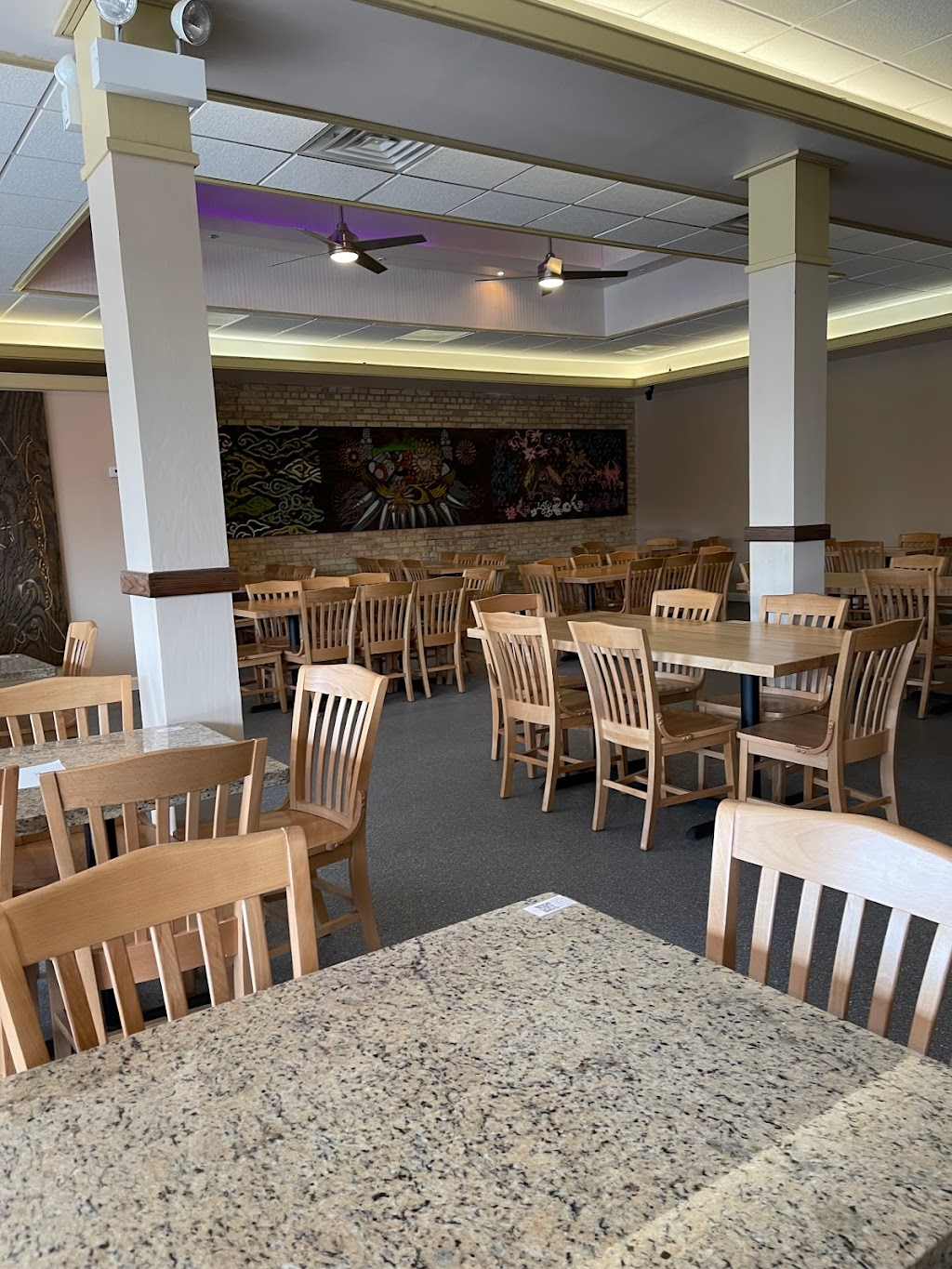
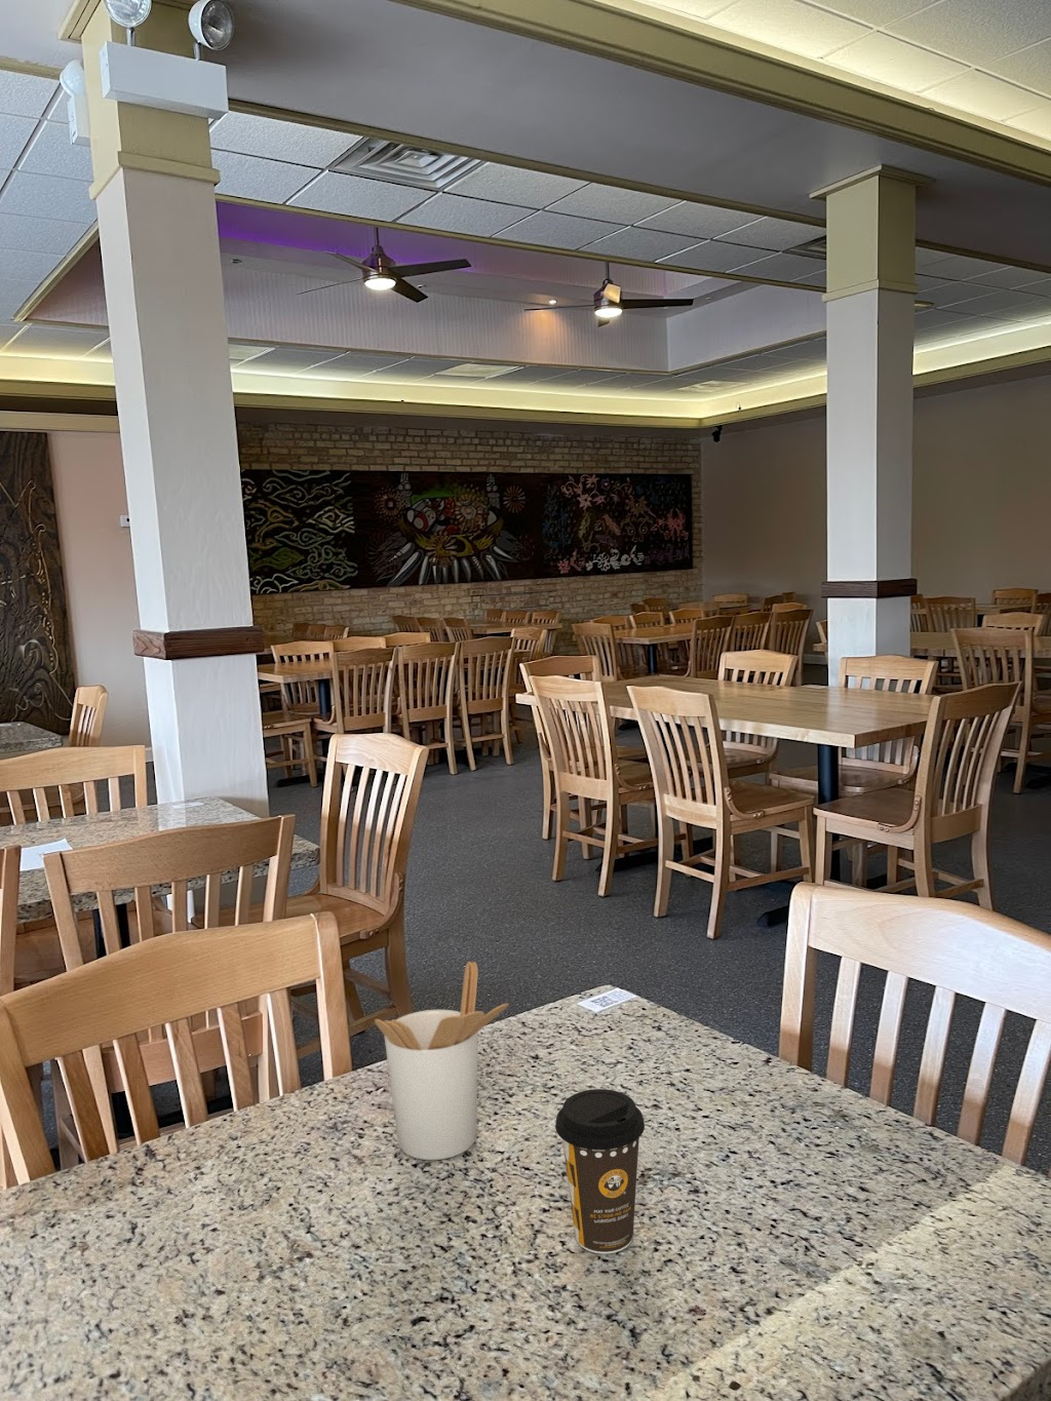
+ utensil holder [373,960,510,1160]
+ coffee cup [554,1087,646,1255]
